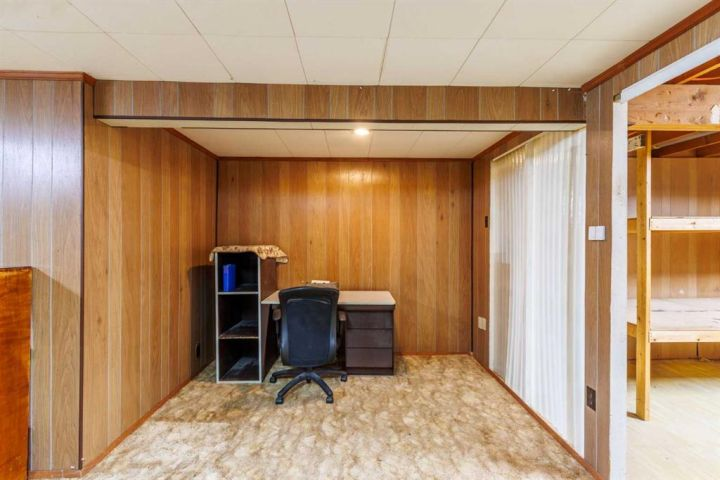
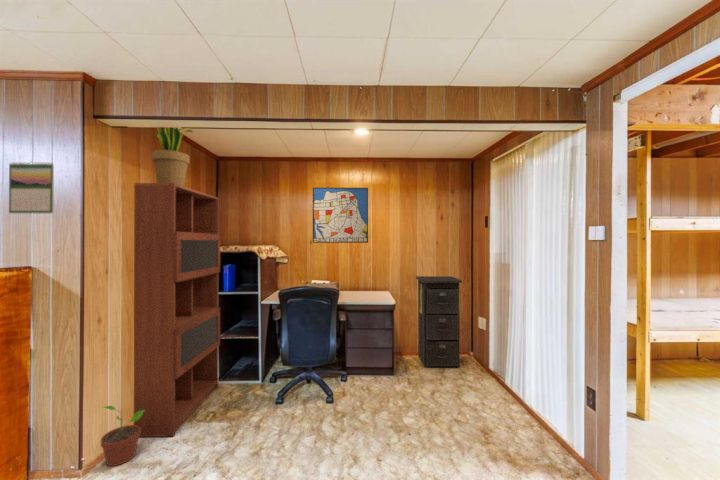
+ wall art [312,187,369,244]
+ calendar [8,161,55,214]
+ potted plant [100,405,145,467]
+ potted plant [151,127,195,187]
+ filing cabinet [415,275,463,368]
+ bookcase [133,182,221,438]
